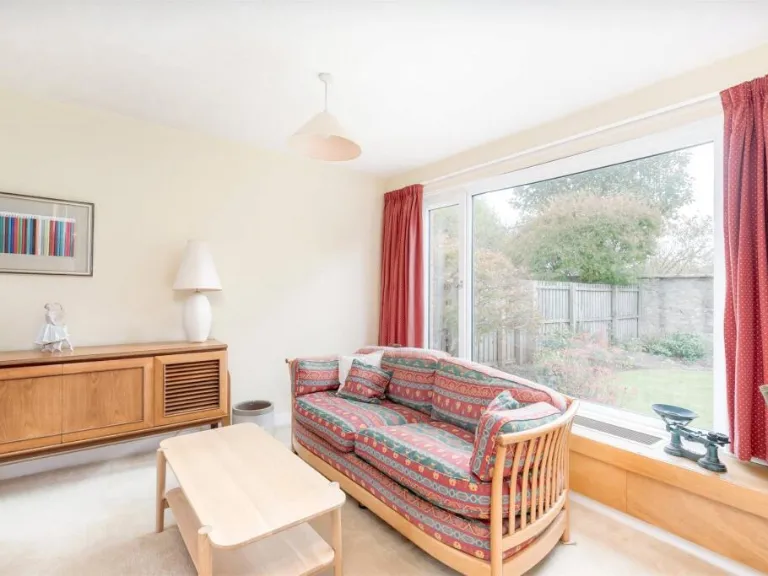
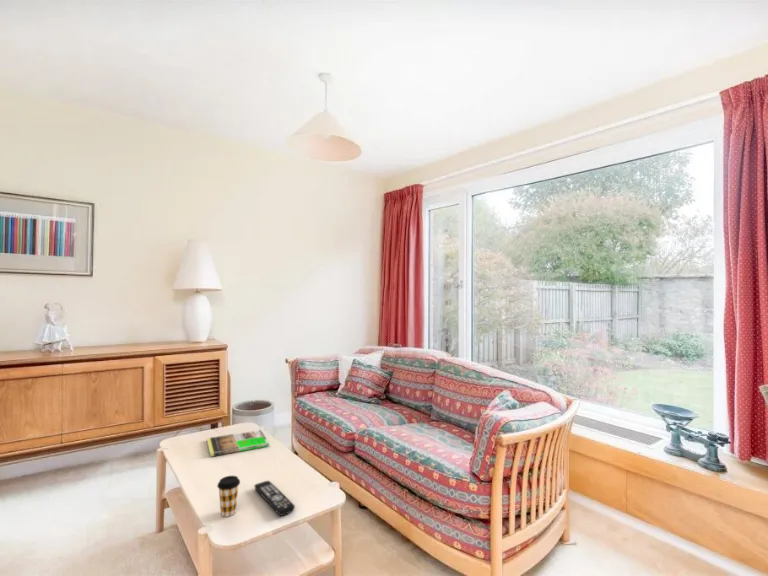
+ coffee cup [216,475,241,518]
+ remote control [253,480,296,517]
+ magazine [206,428,270,458]
